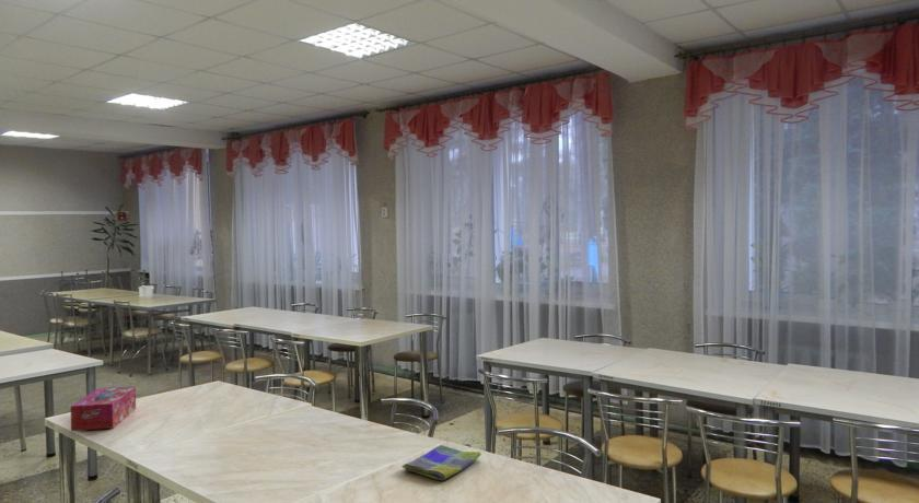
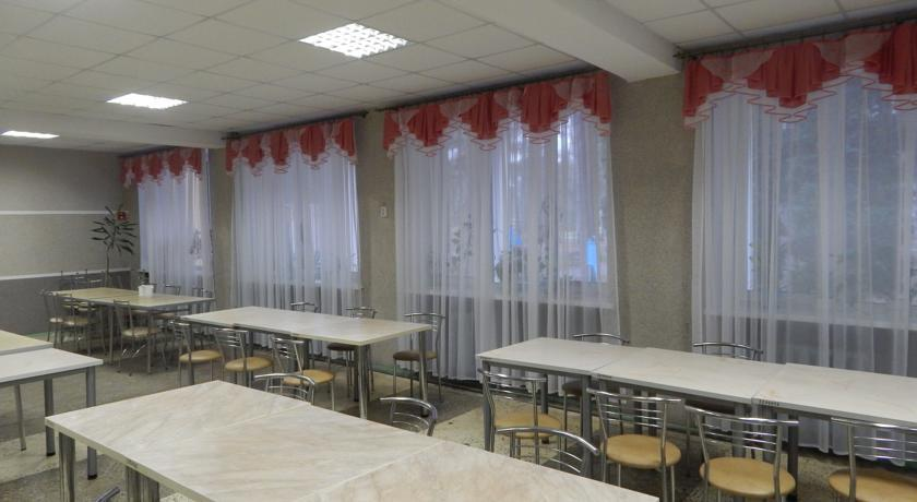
- tissue box [70,386,137,432]
- dish towel [400,444,481,481]
